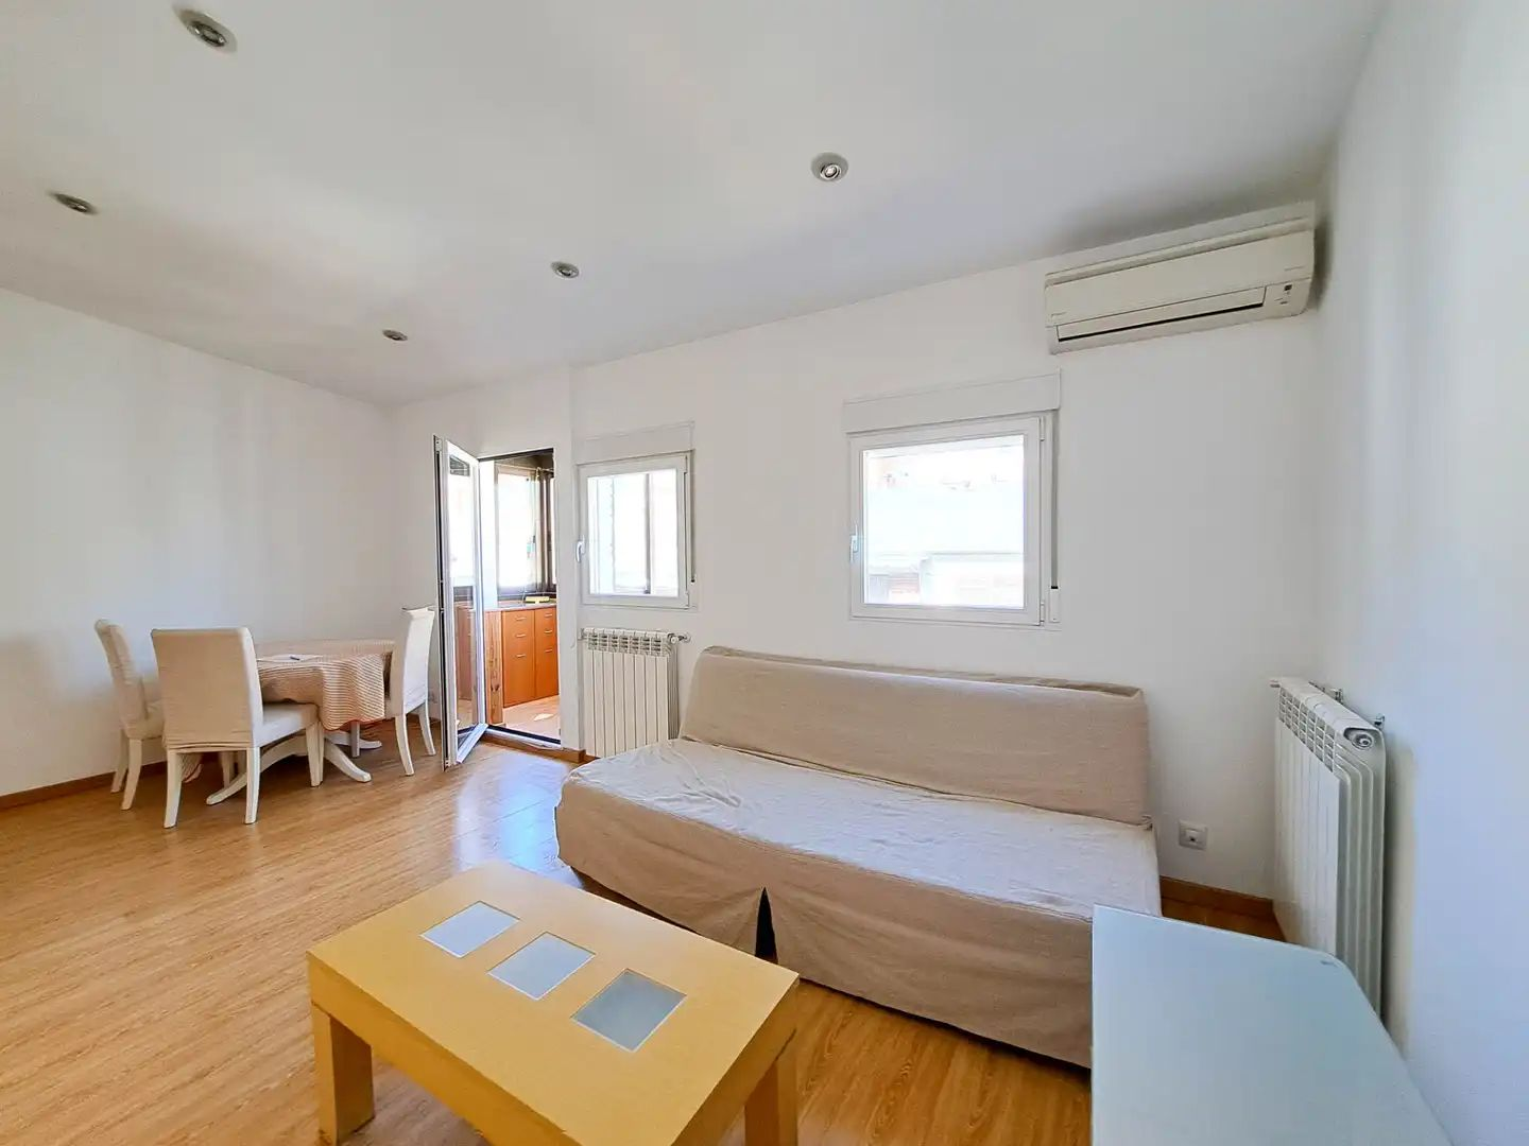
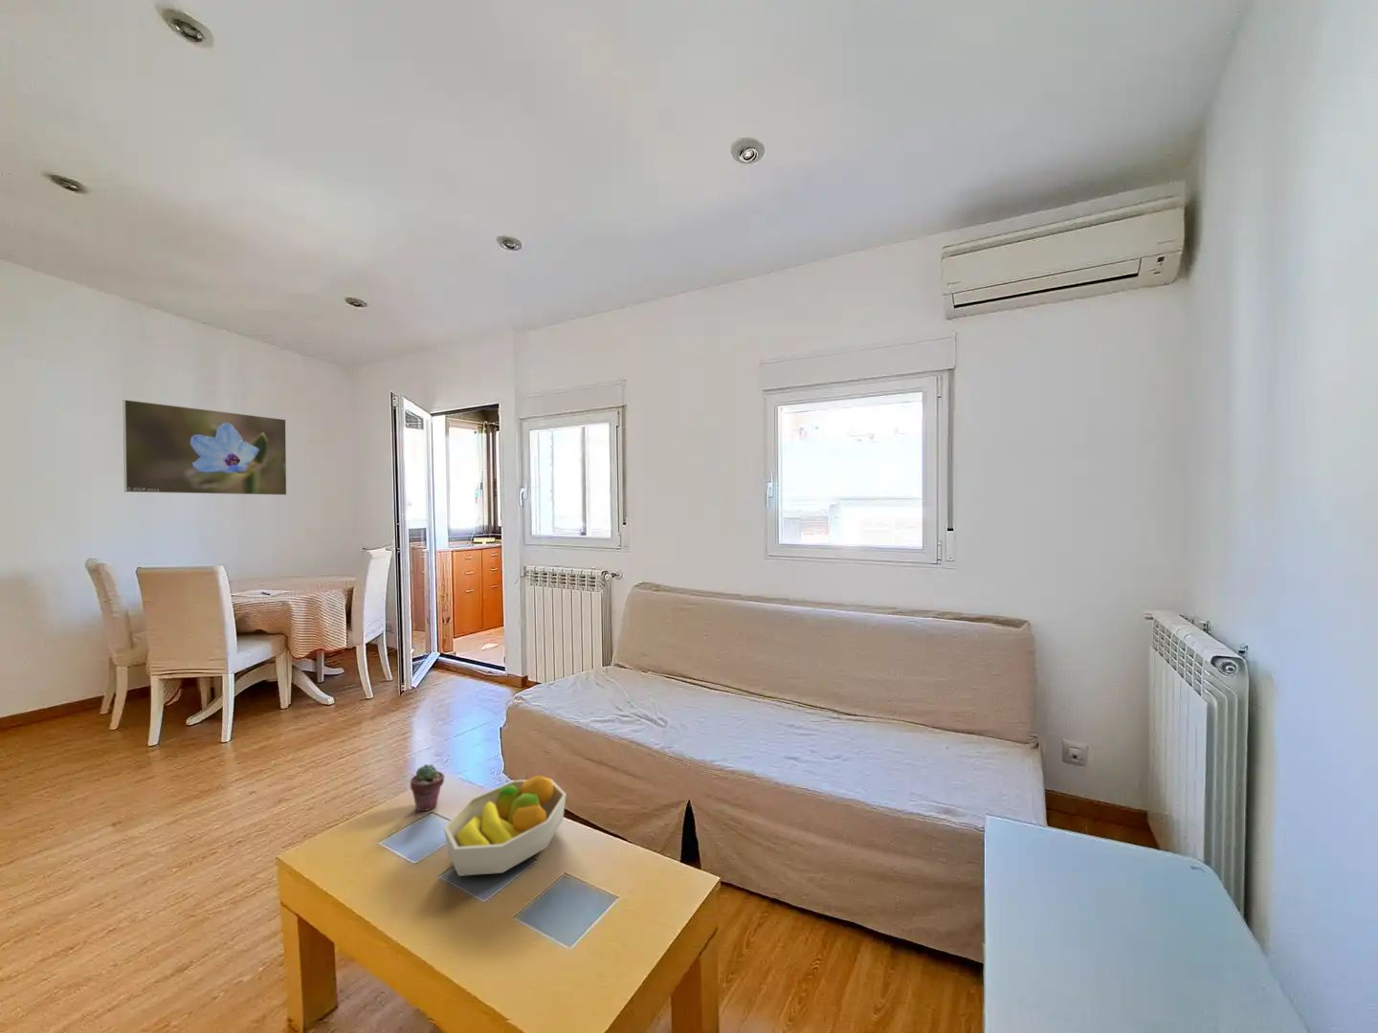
+ fruit bowl [443,774,567,877]
+ potted succulent [409,763,445,813]
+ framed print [123,399,288,496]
